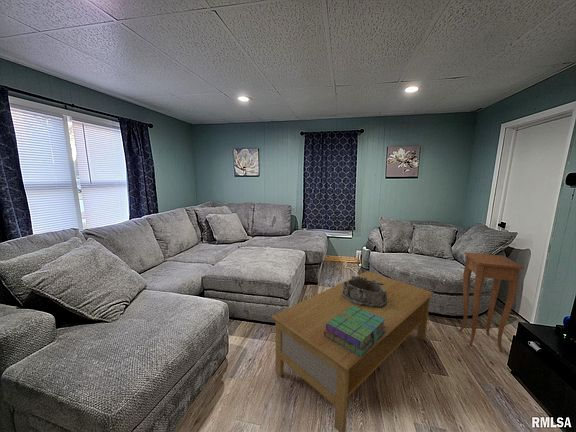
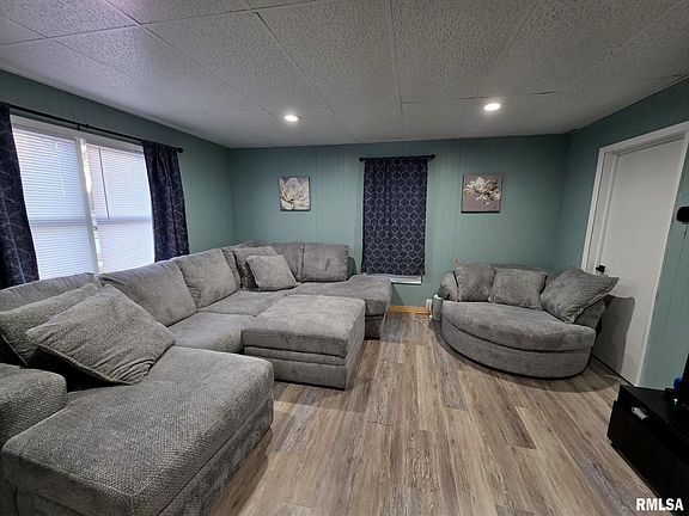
- coffee table [270,270,435,432]
- stack of books [324,306,386,357]
- side table [459,251,525,354]
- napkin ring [341,275,387,308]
